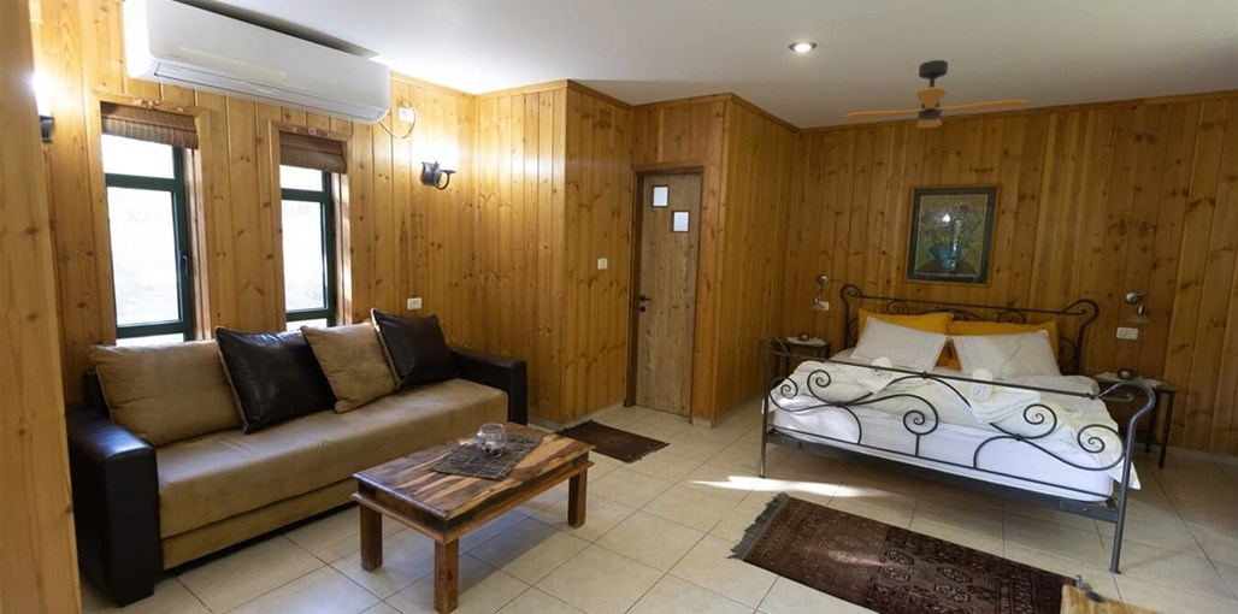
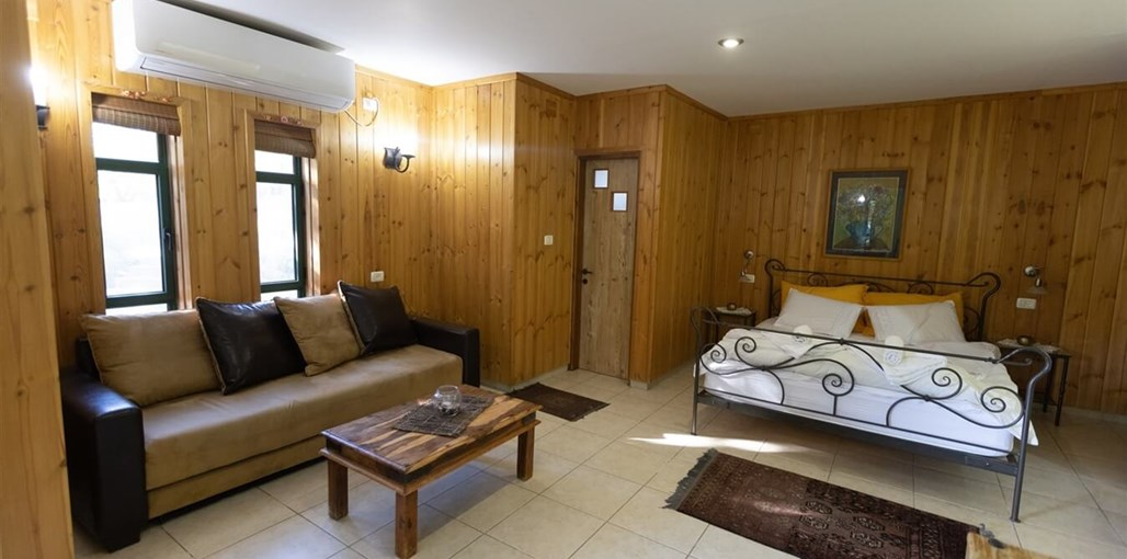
- ceiling fan [843,59,1030,129]
